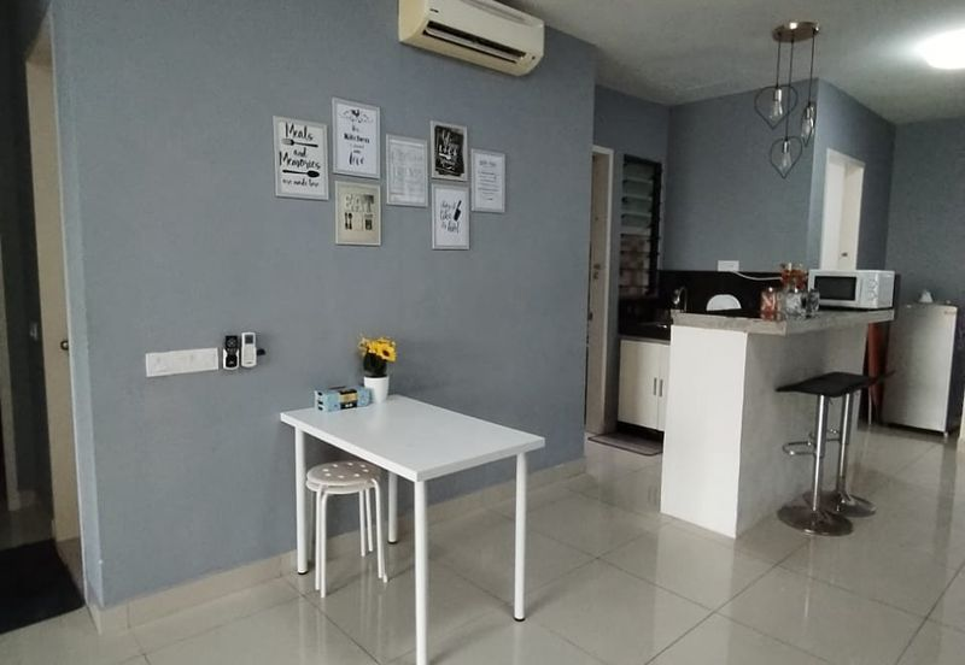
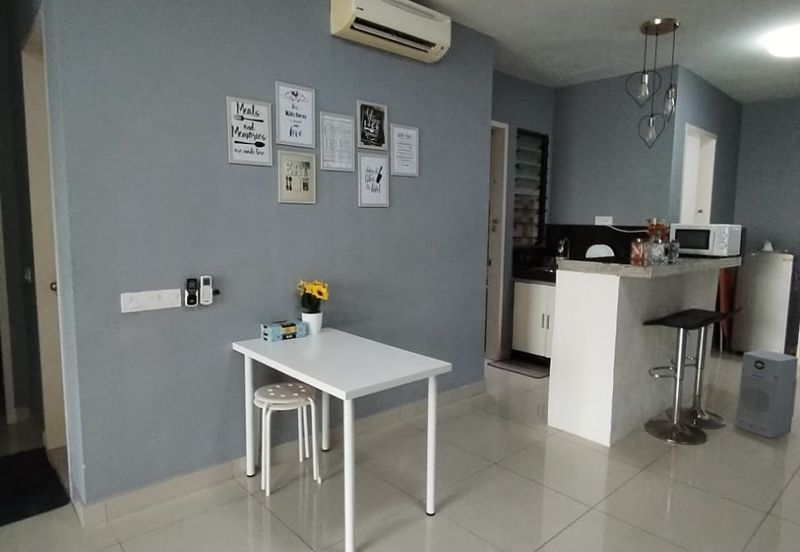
+ air purifier [734,349,799,439]
